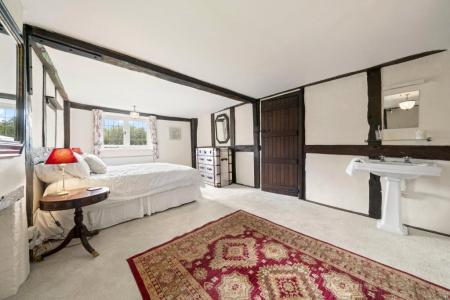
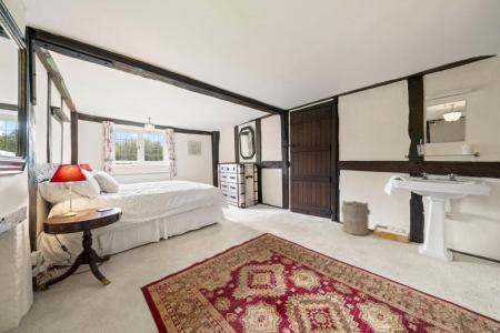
+ laundry hamper [340,200,371,236]
+ basket [372,223,411,244]
